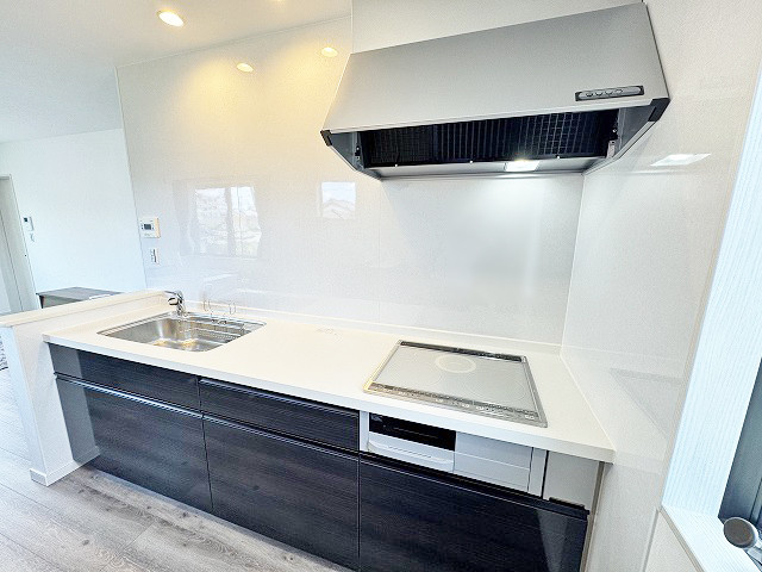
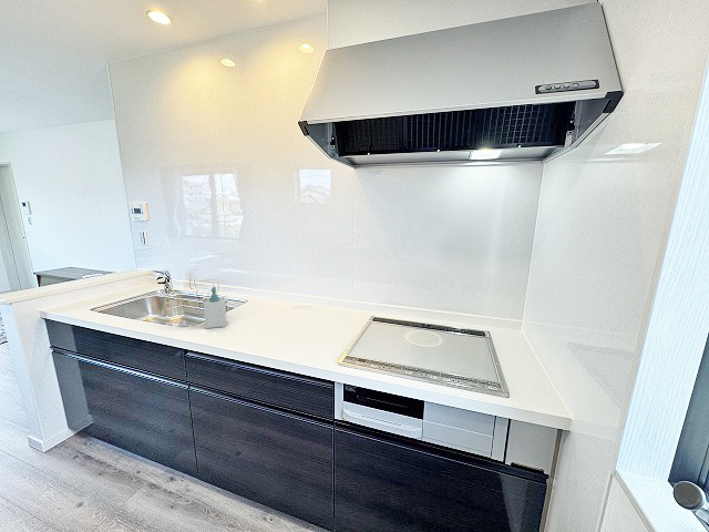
+ soap bottle [203,286,227,329]
